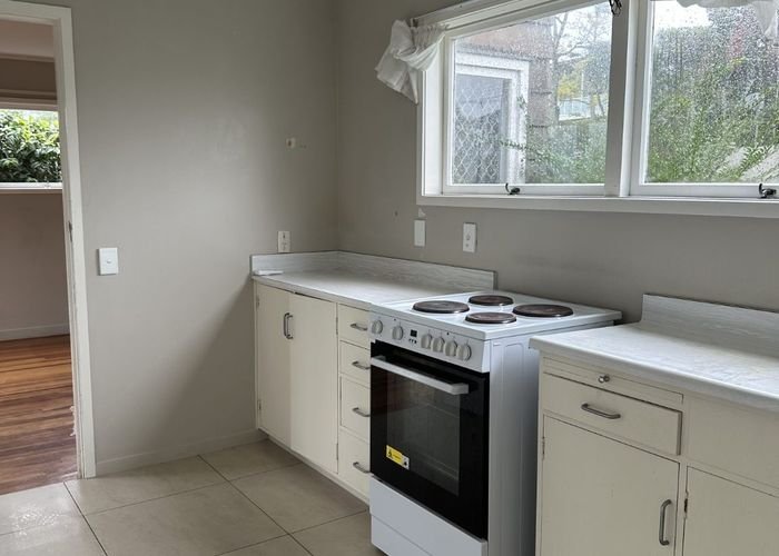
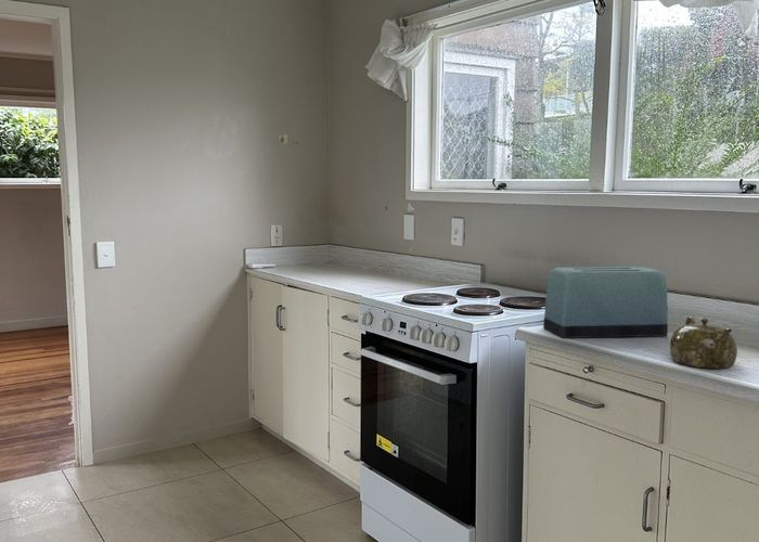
+ toaster [542,266,669,339]
+ teapot [669,315,738,370]
